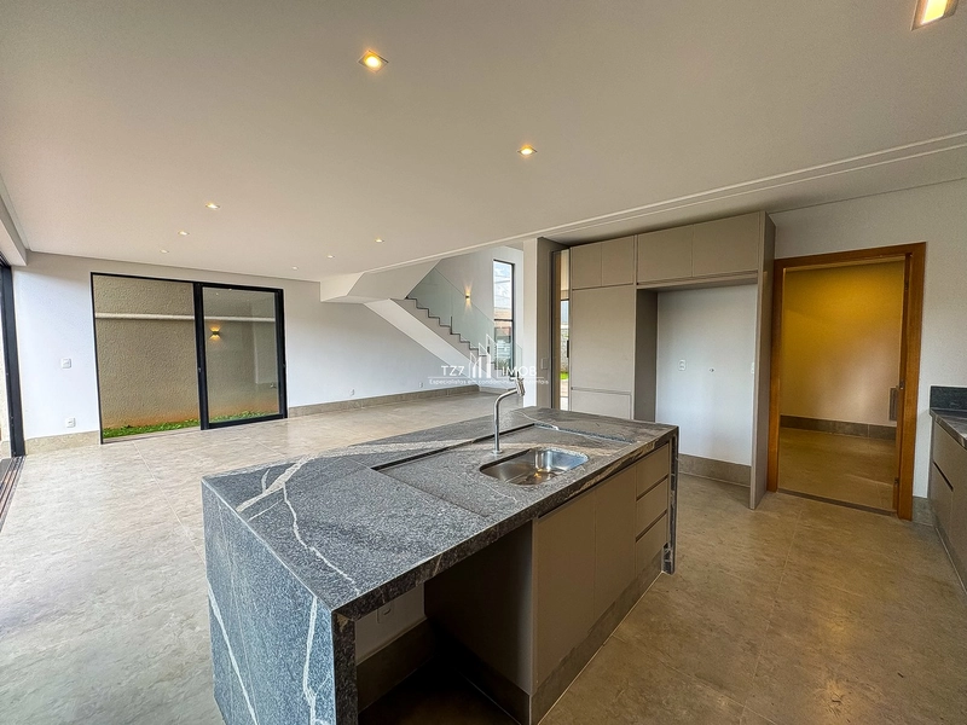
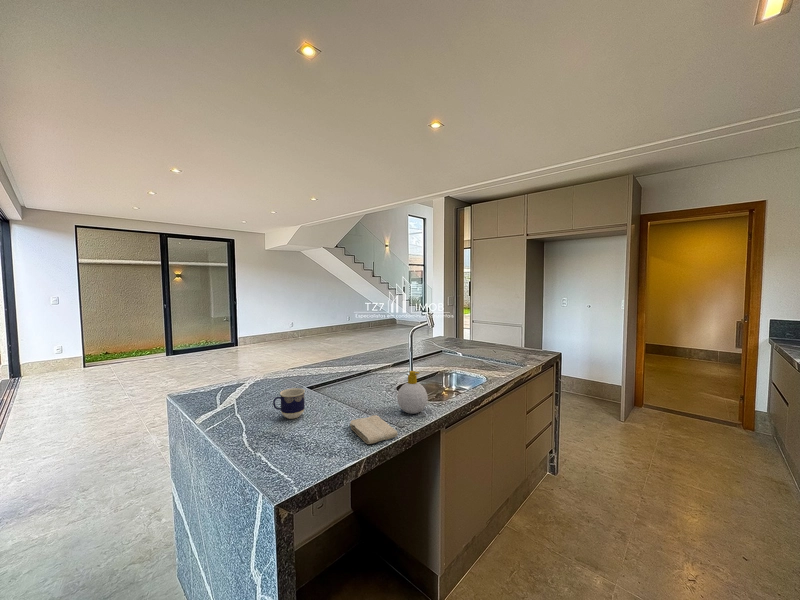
+ cup [272,387,306,420]
+ soap bottle [396,370,429,415]
+ washcloth [349,414,399,445]
